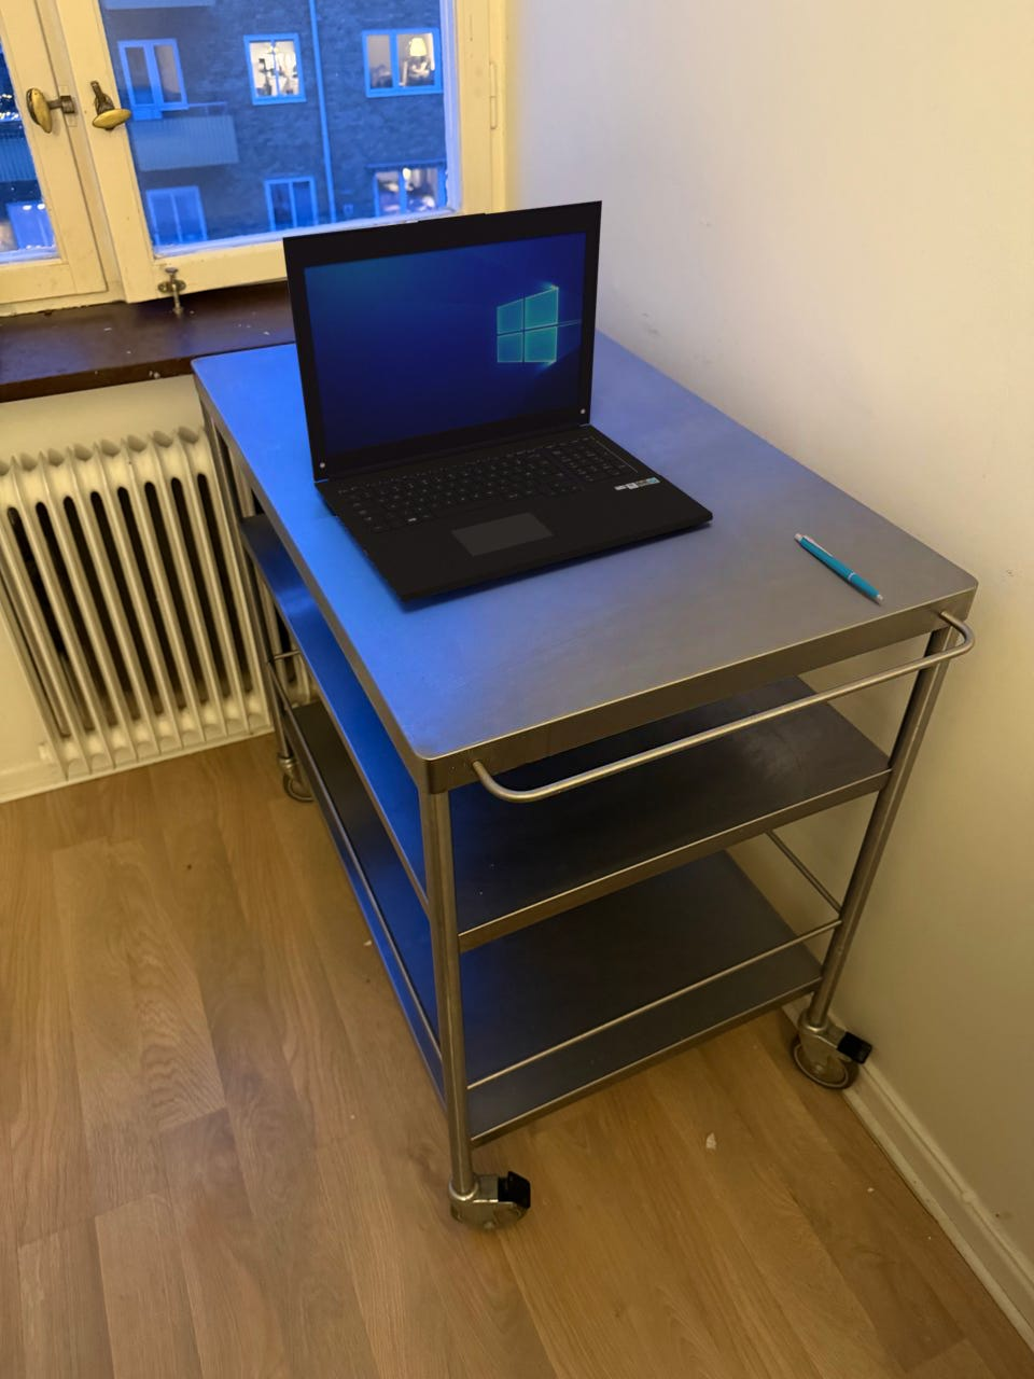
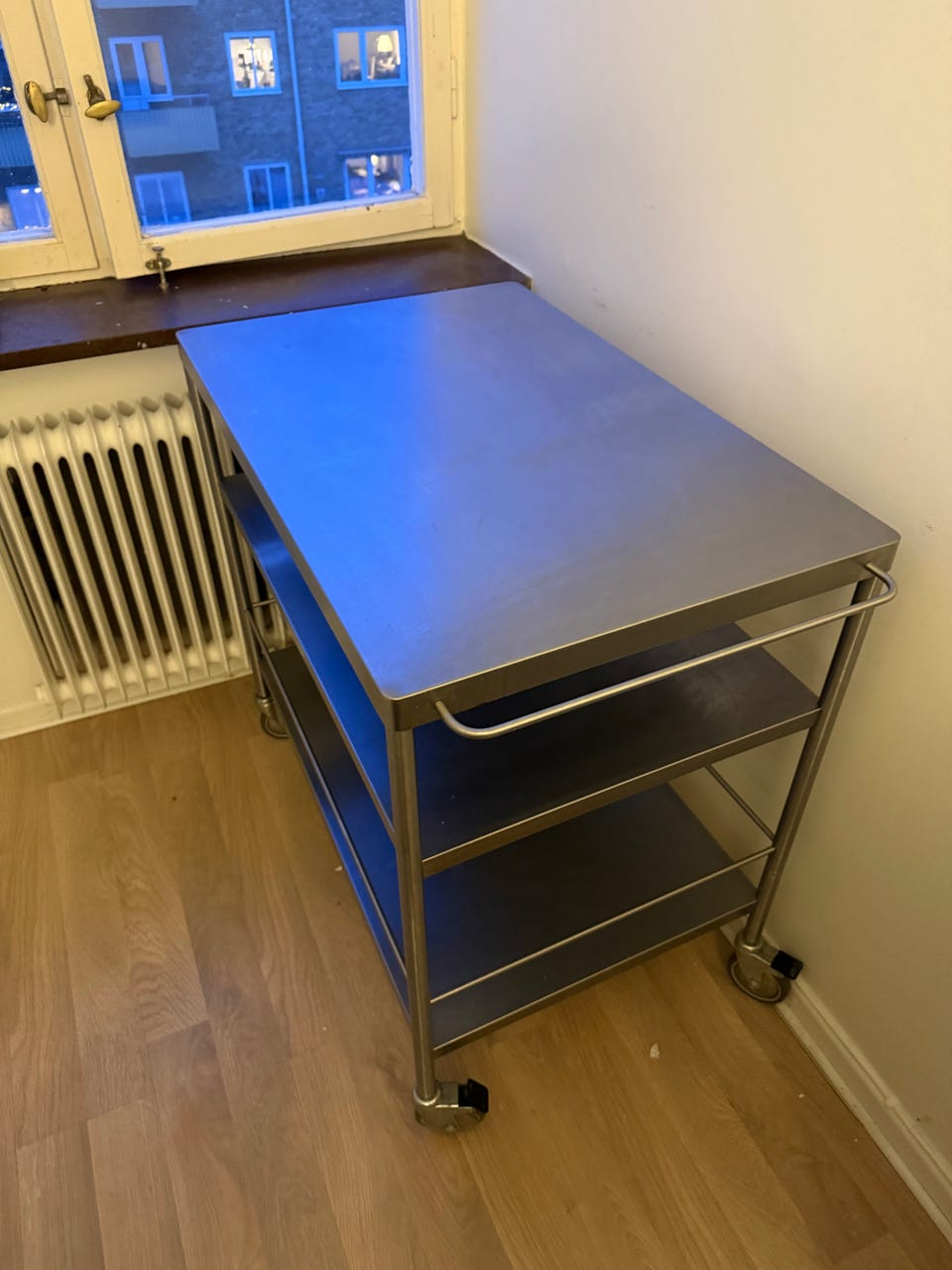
- laptop [281,200,714,604]
- pen [794,532,884,602]
